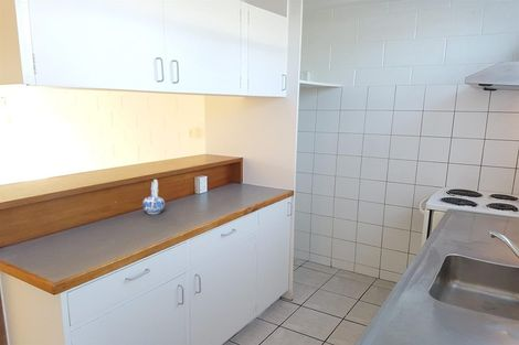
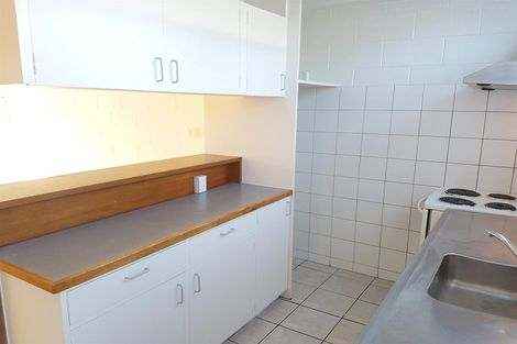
- ceramic pitcher [141,179,166,215]
